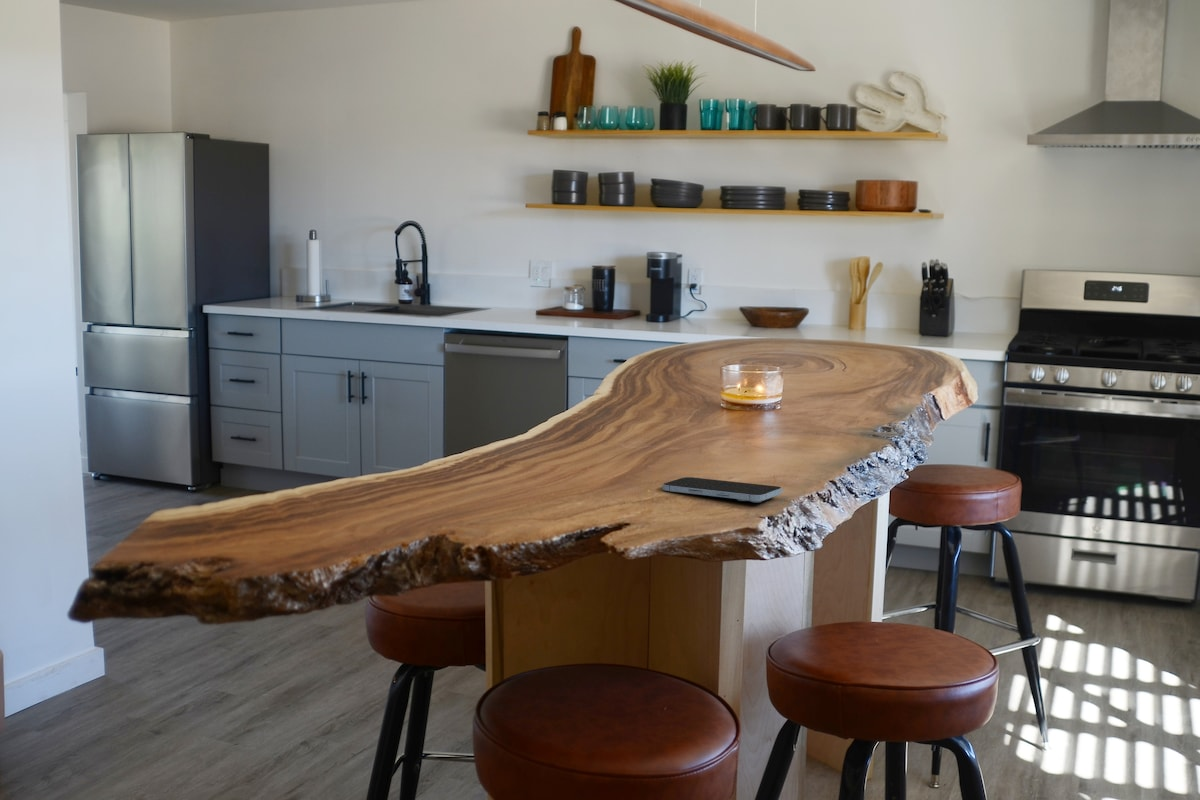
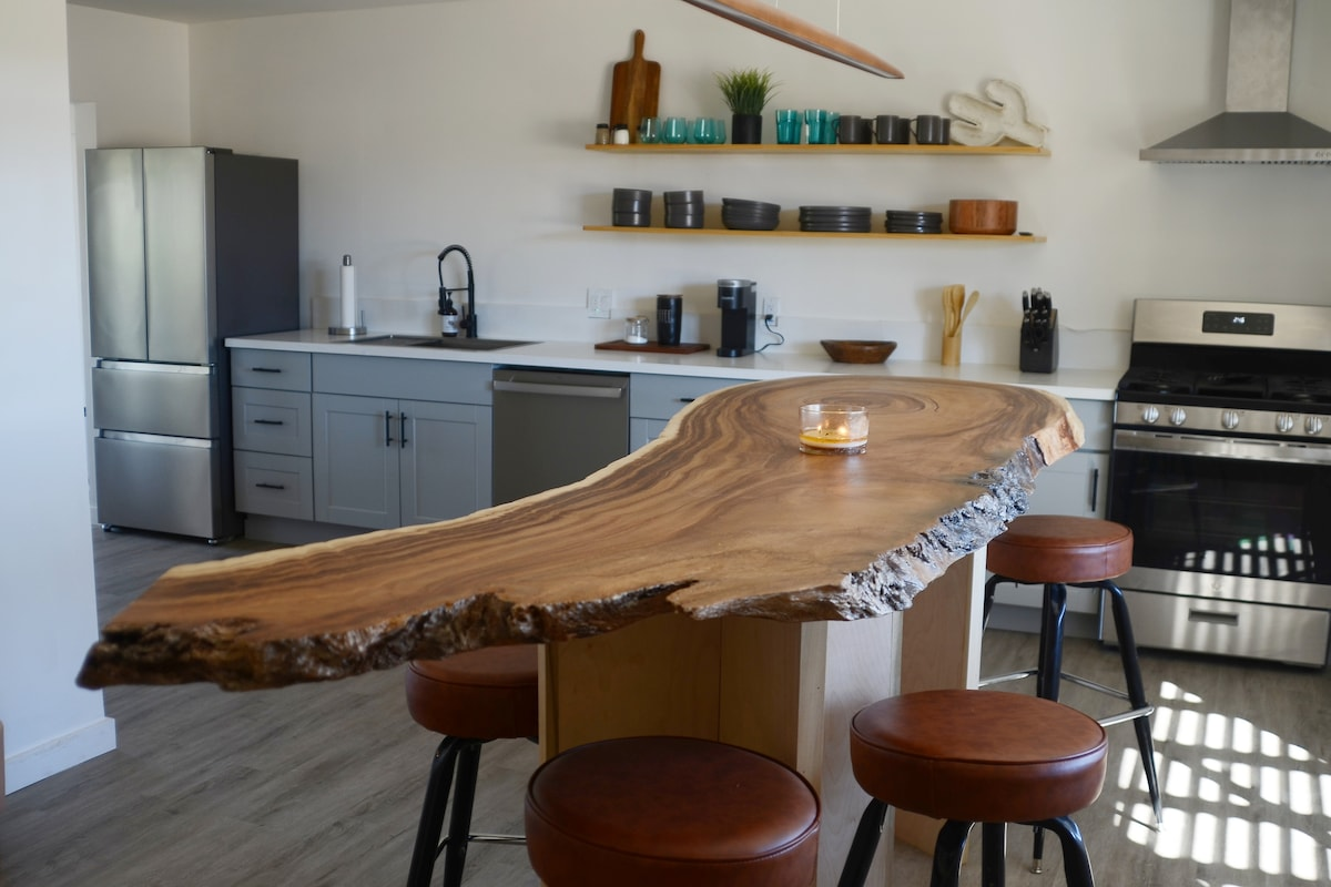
- smartphone [662,476,783,504]
